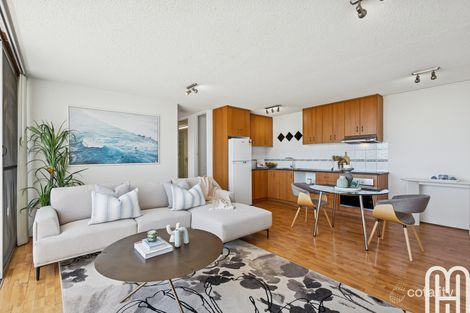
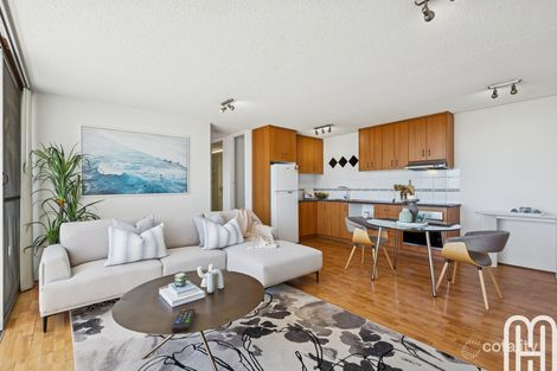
+ remote control [171,308,196,333]
